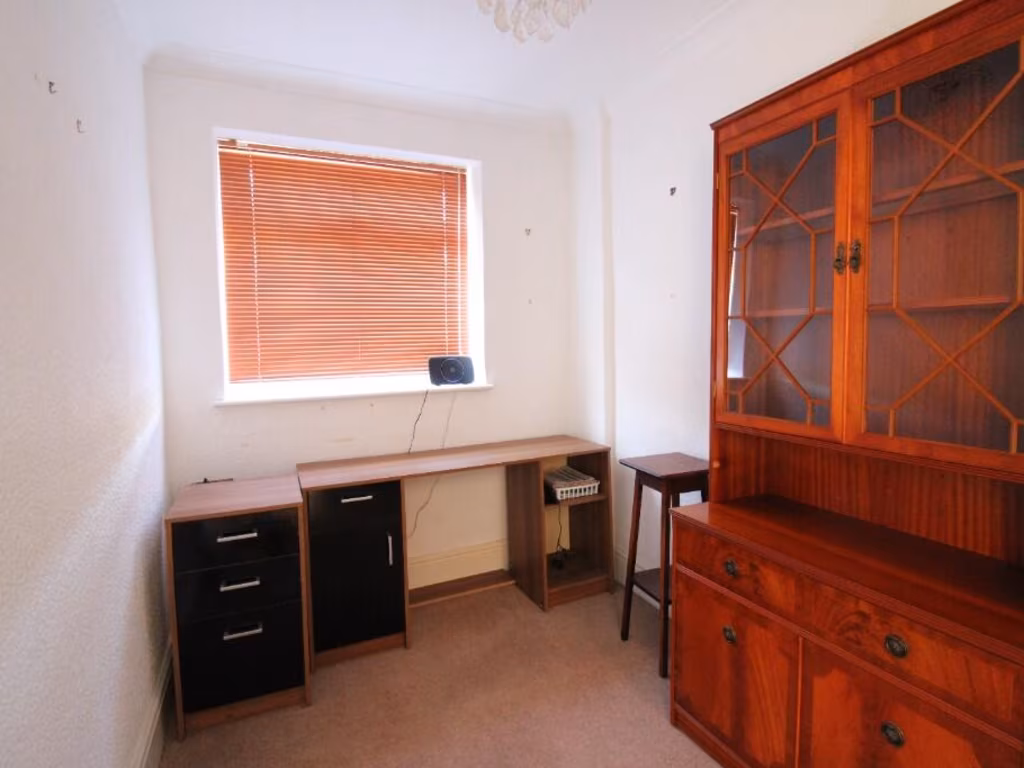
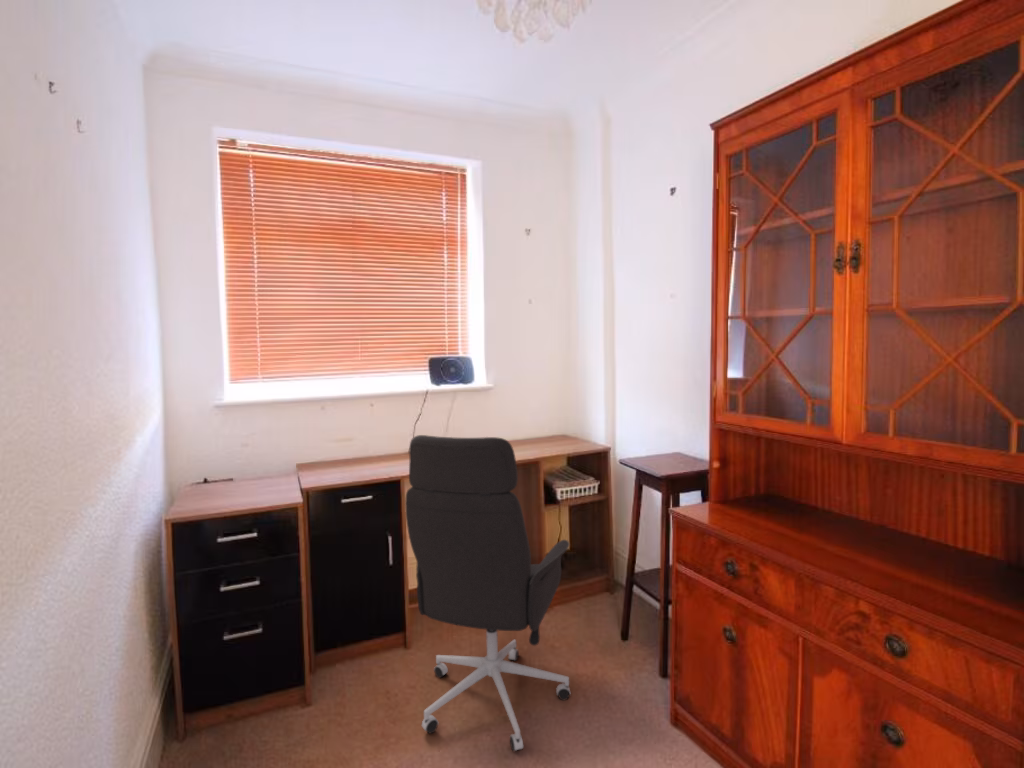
+ office chair [404,434,572,753]
